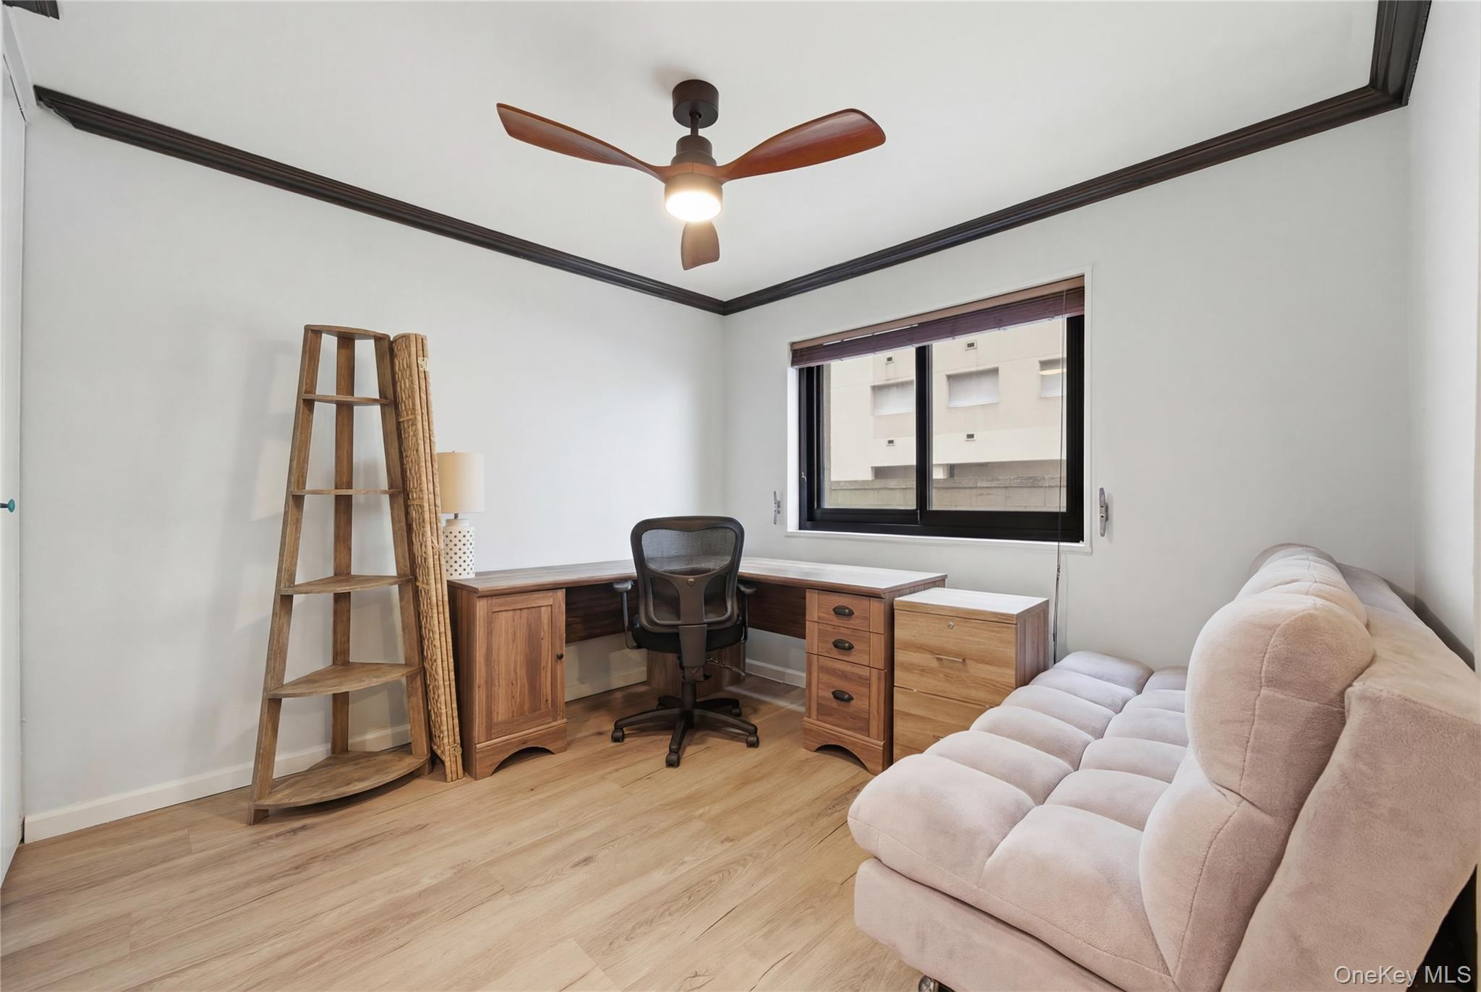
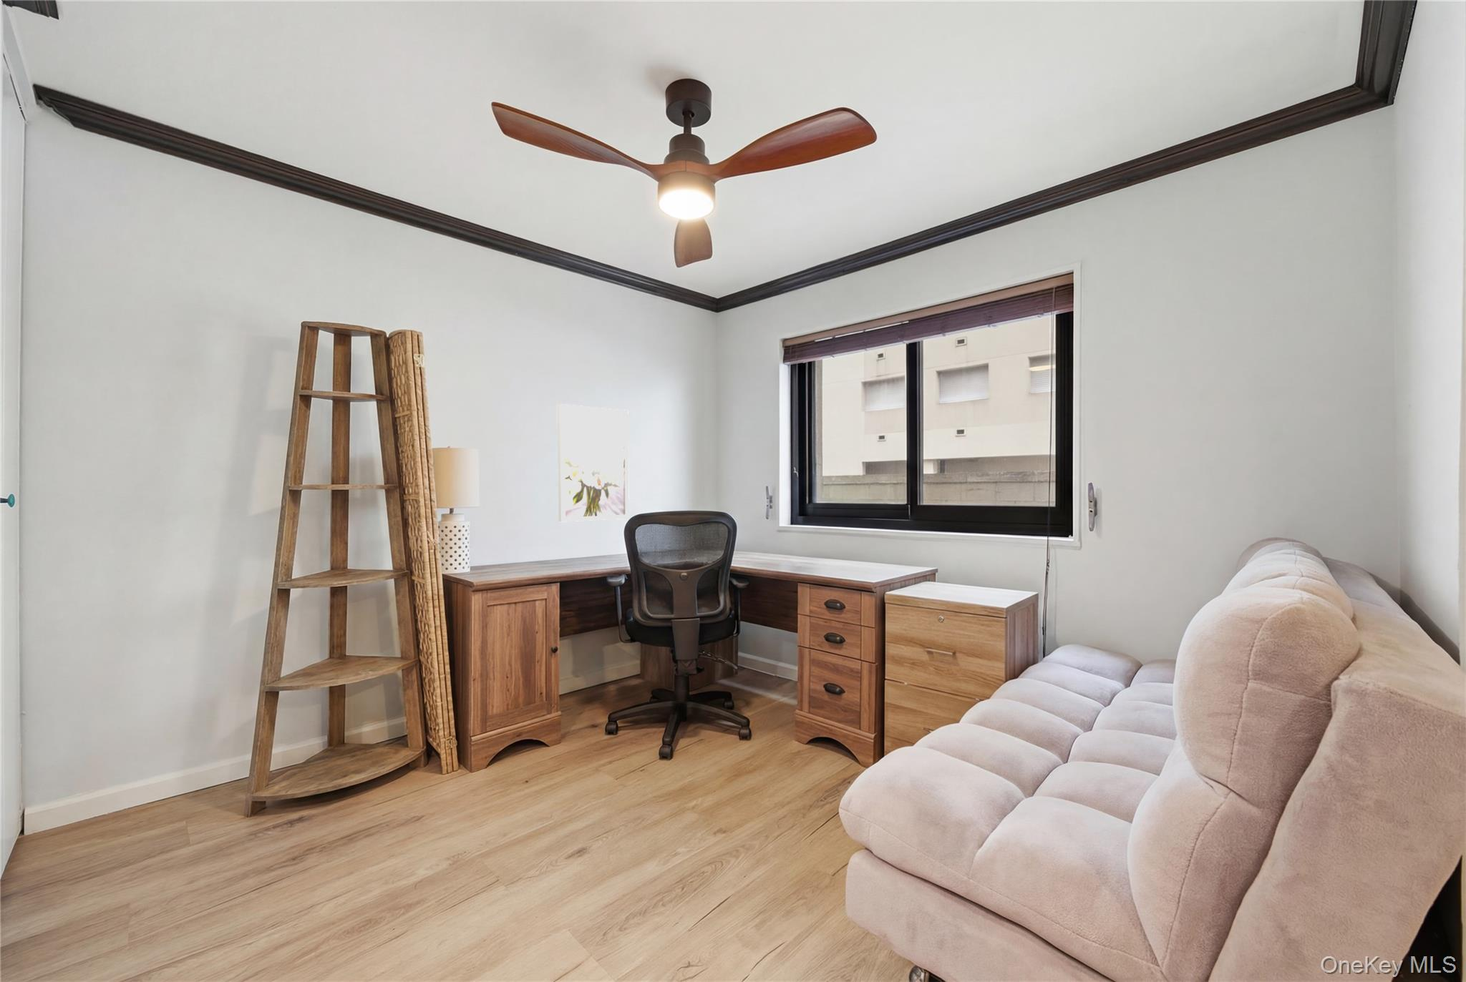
+ wall art [557,403,629,522]
